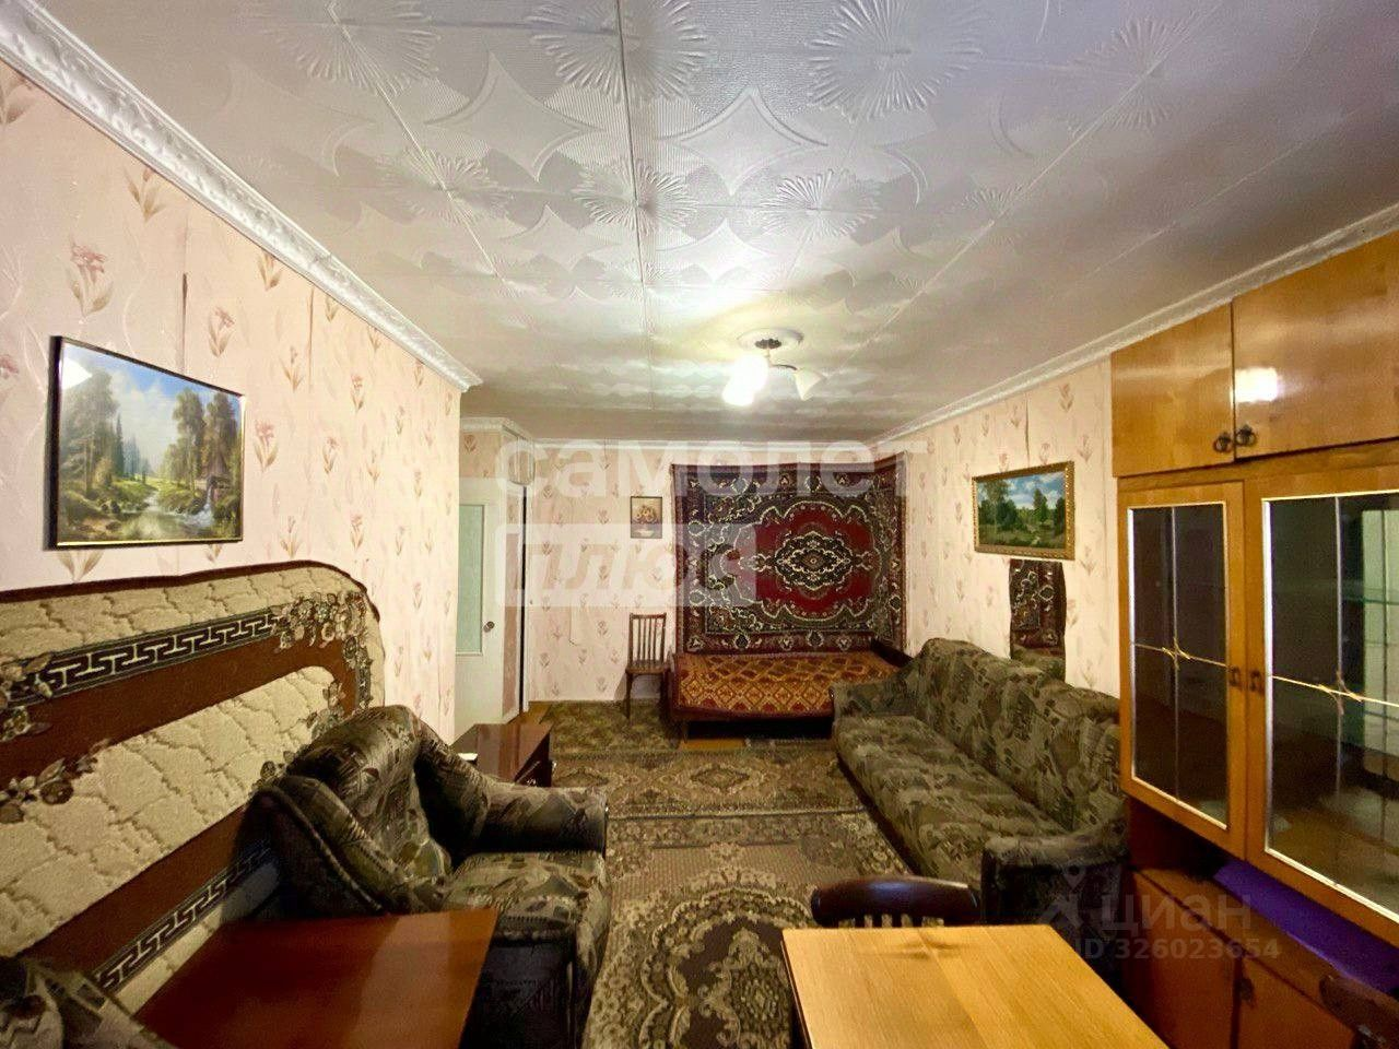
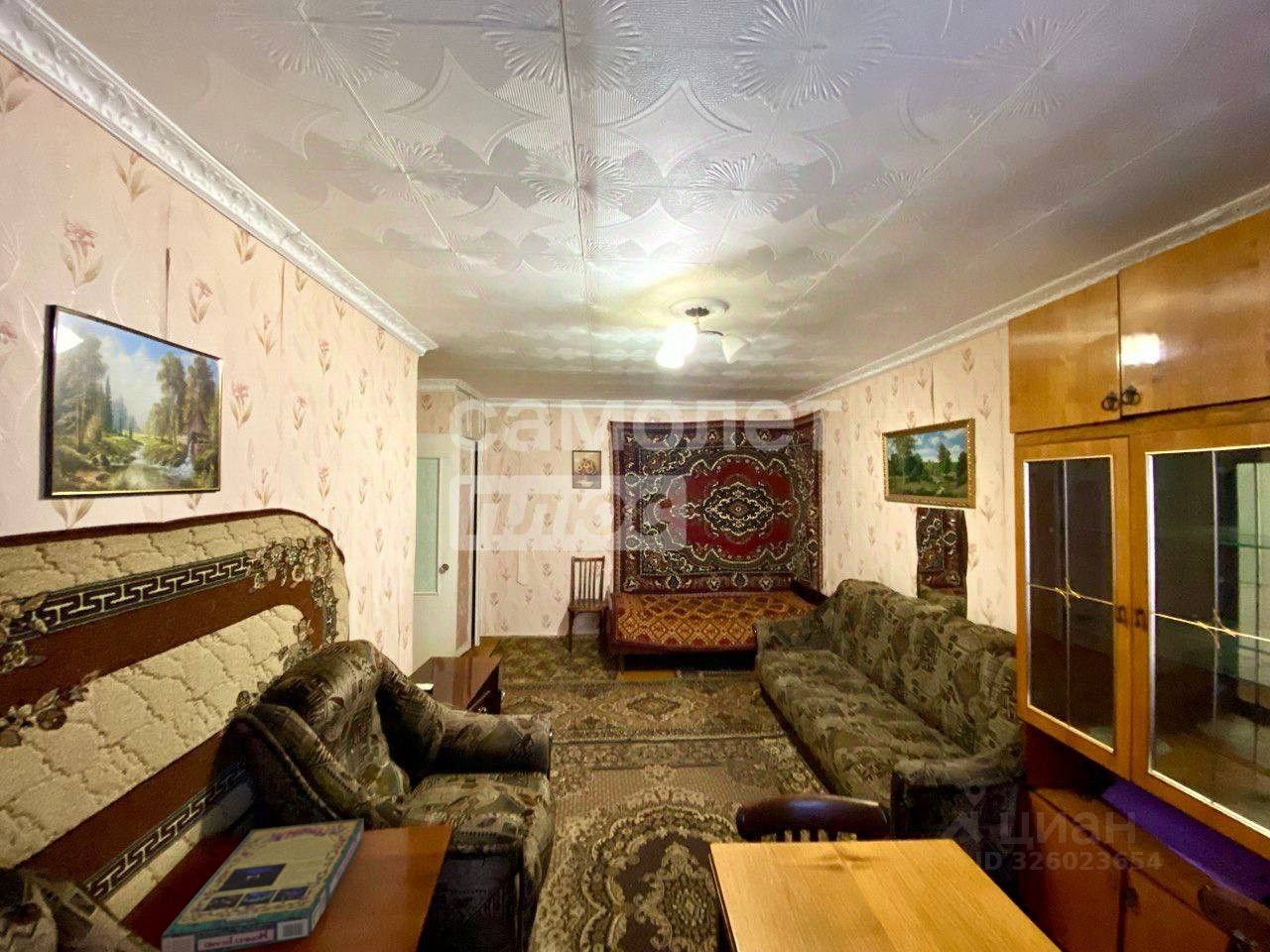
+ video game box [160,817,365,952]
